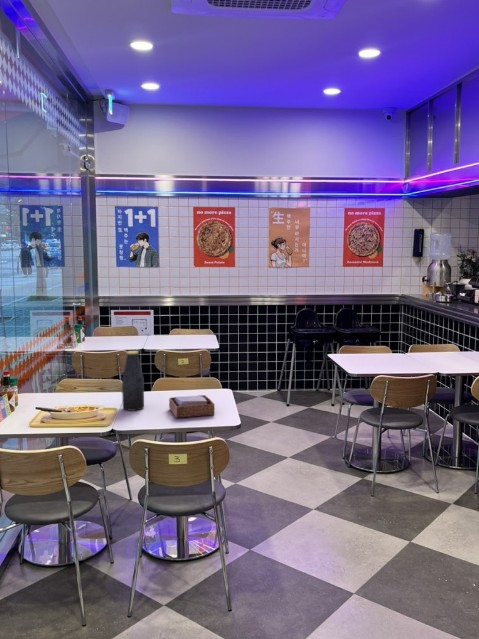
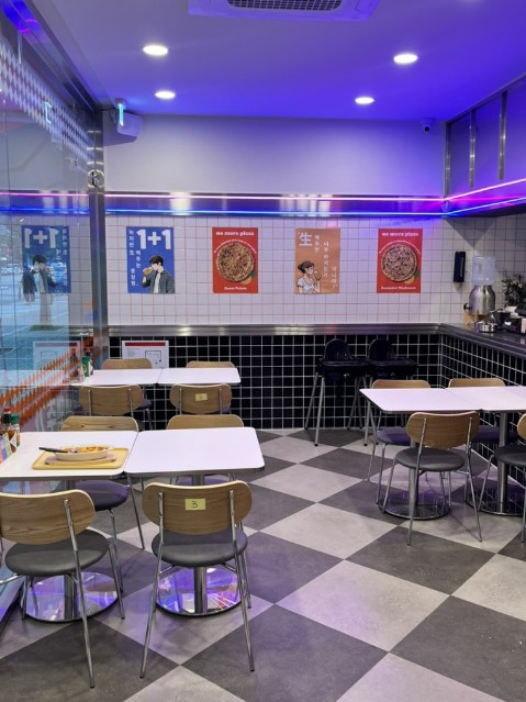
- bottle [121,350,145,412]
- napkin holder [168,394,216,419]
